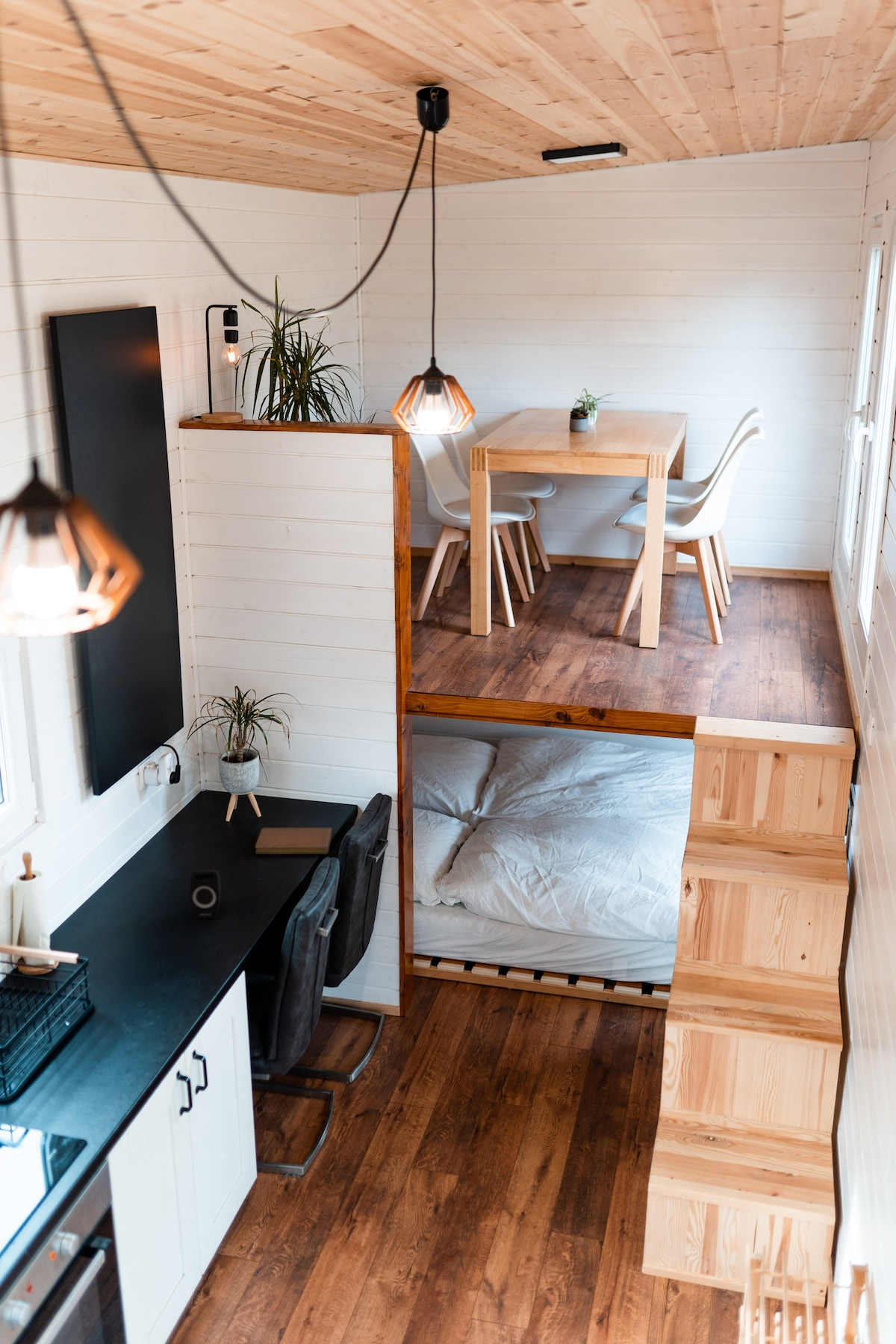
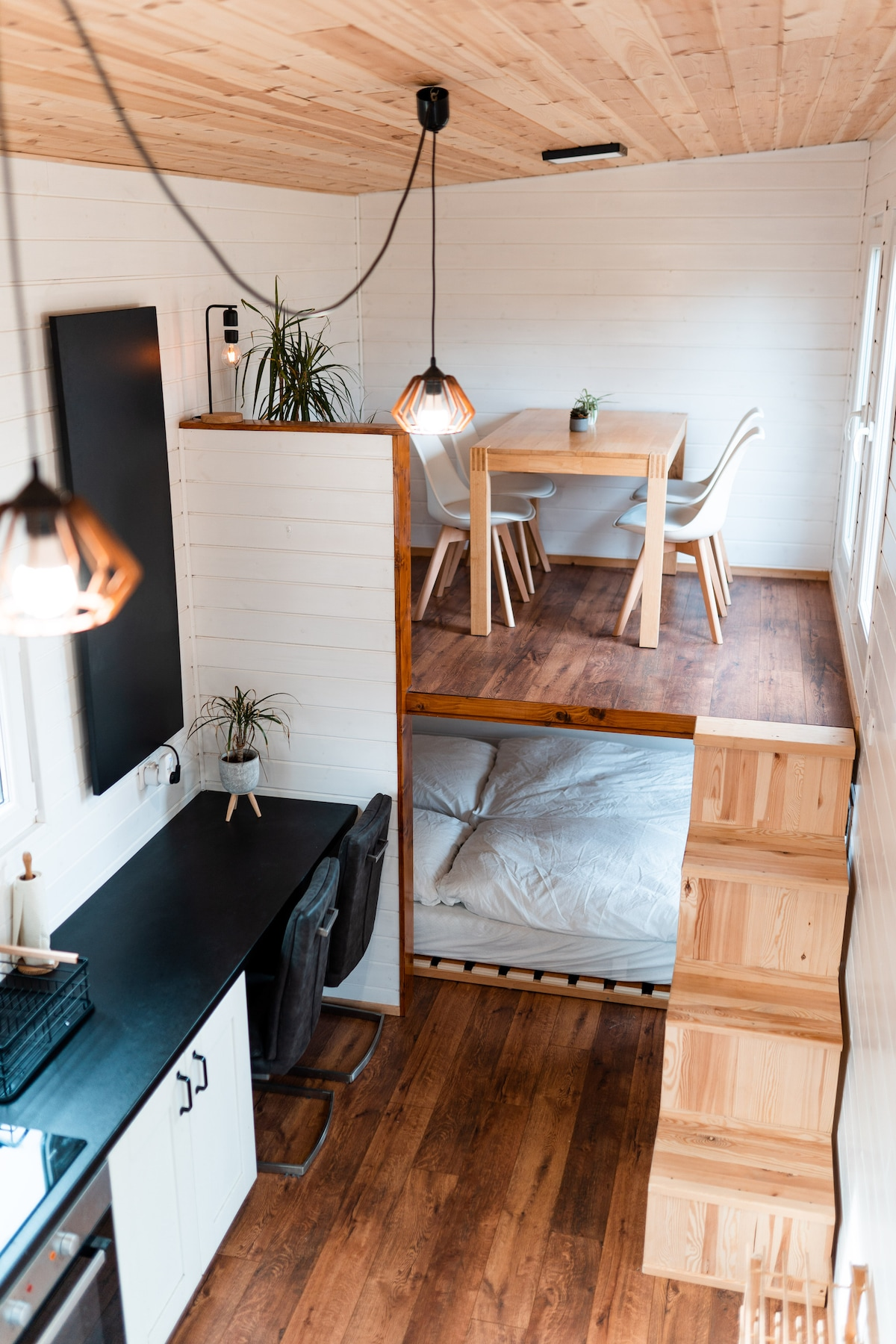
- notebook [255,827,333,855]
- speaker [190,869,222,919]
